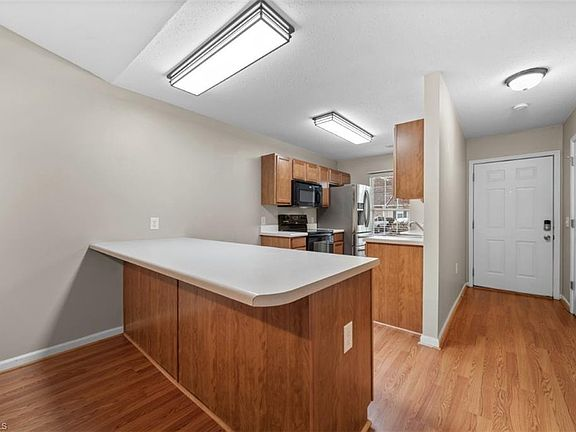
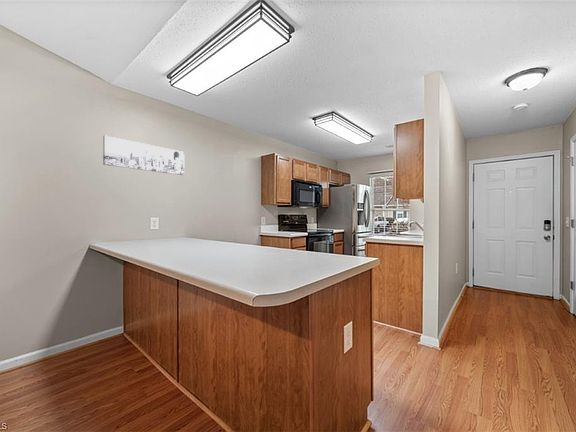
+ wall art [102,135,186,176]
